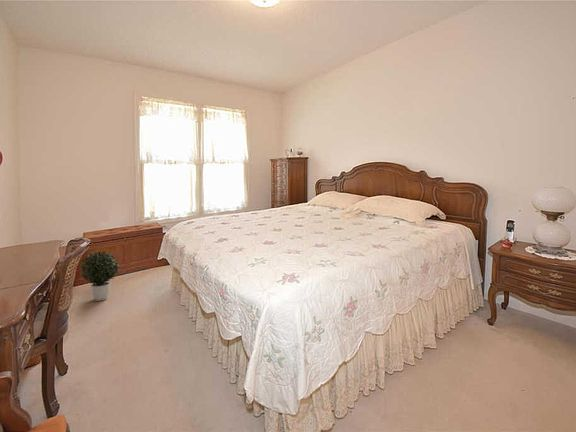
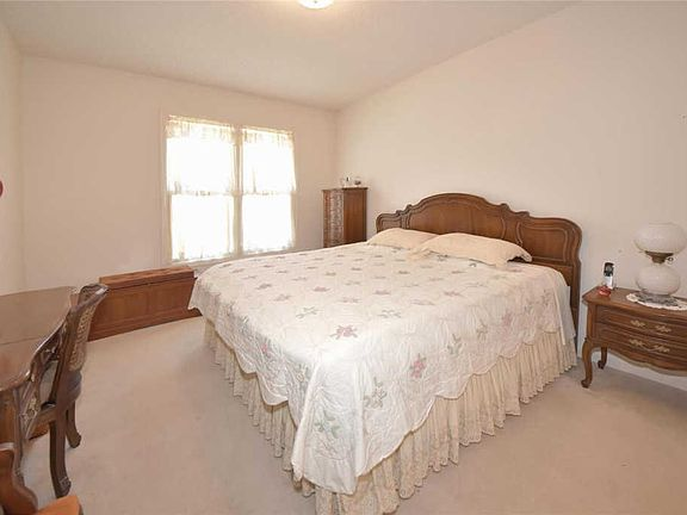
- potted plant [79,250,120,302]
